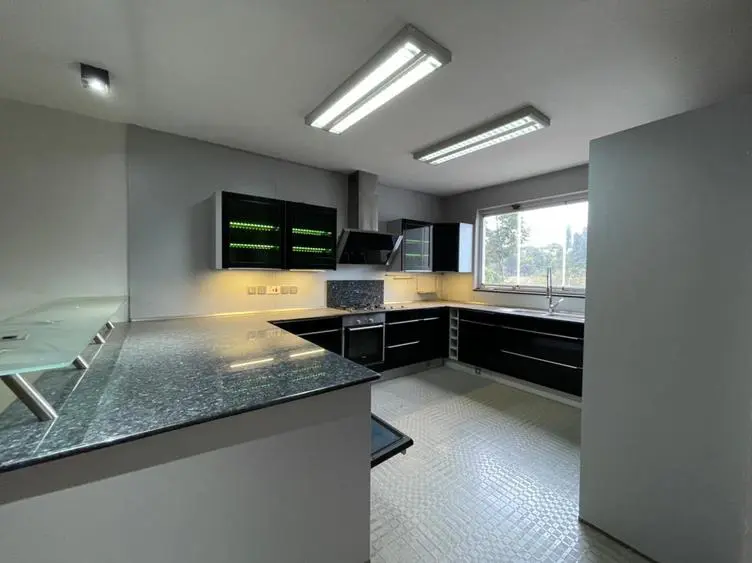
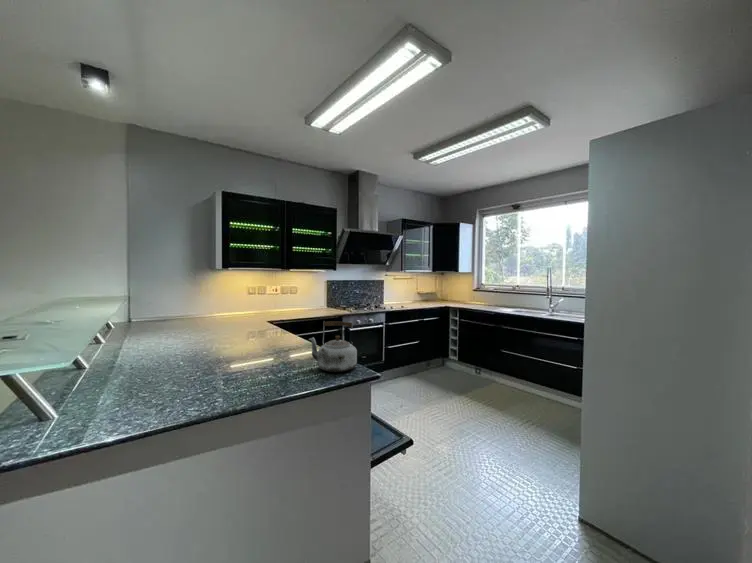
+ kettle [308,321,358,373]
